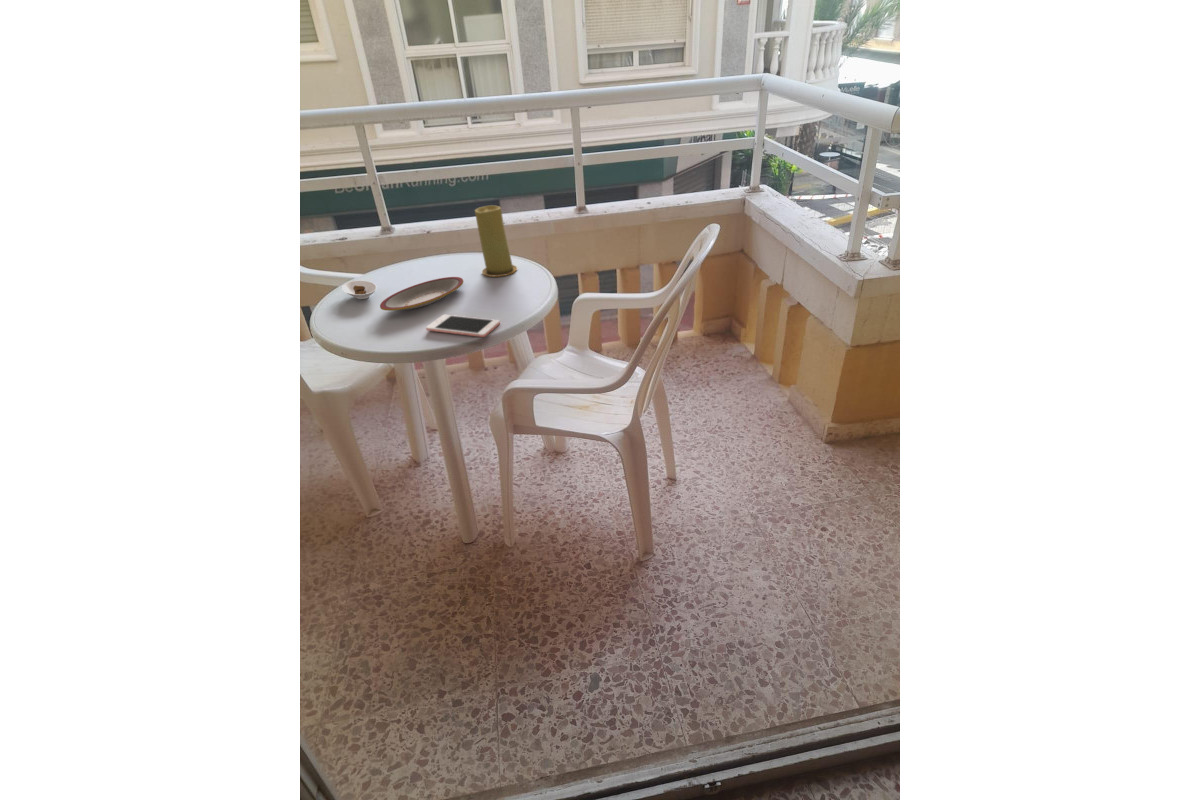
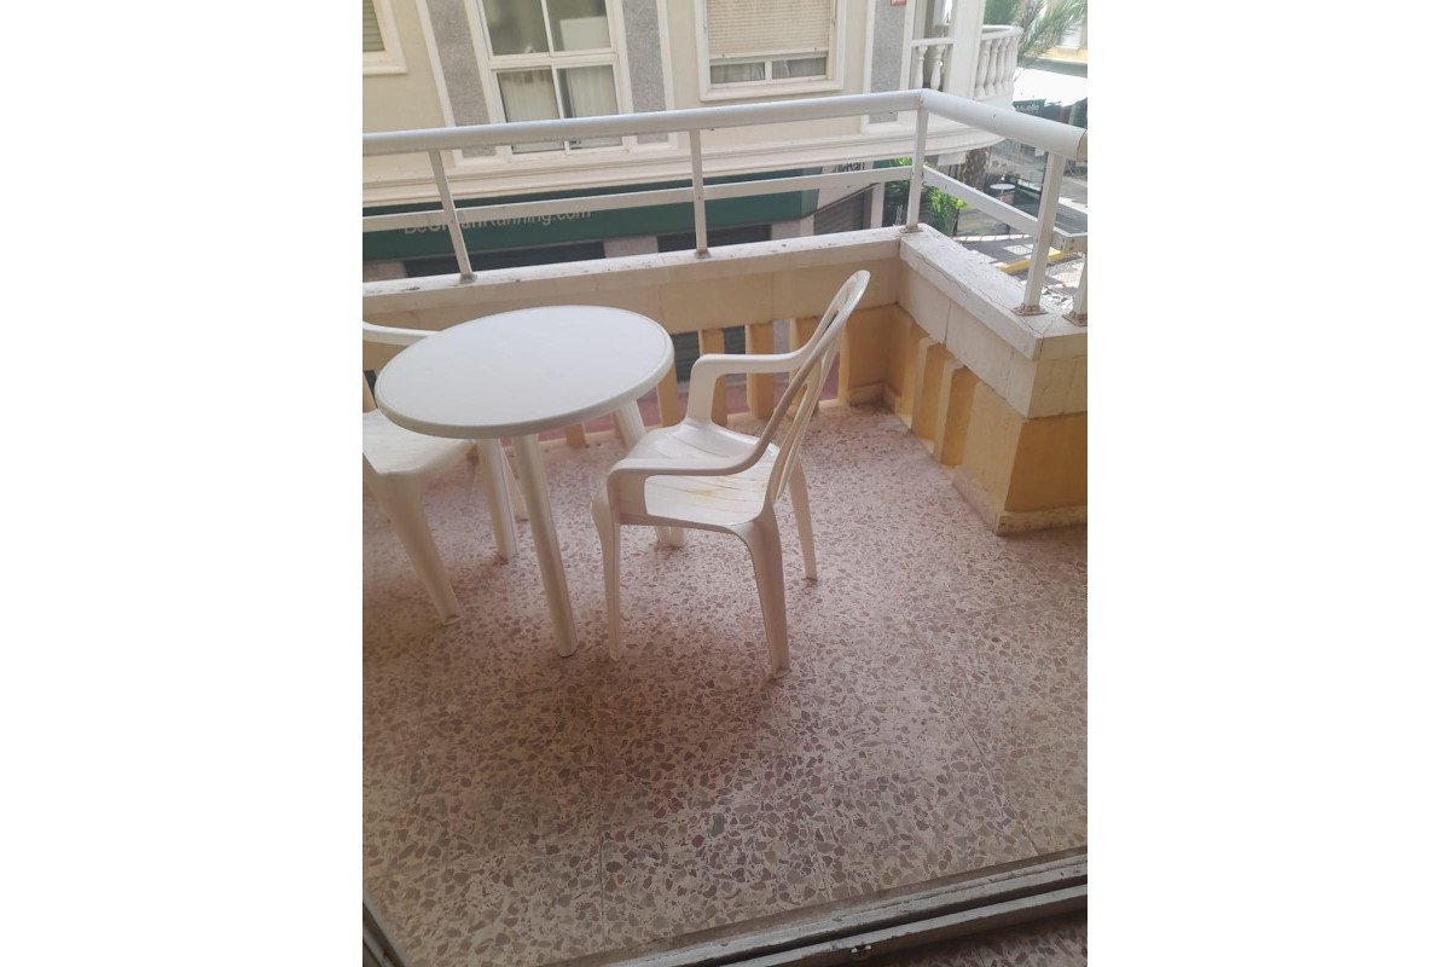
- saucer [341,280,377,300]
- candle [474,204,518,278]
- cell phone [425,314,501,338]
- plate [379,276,464,312]
